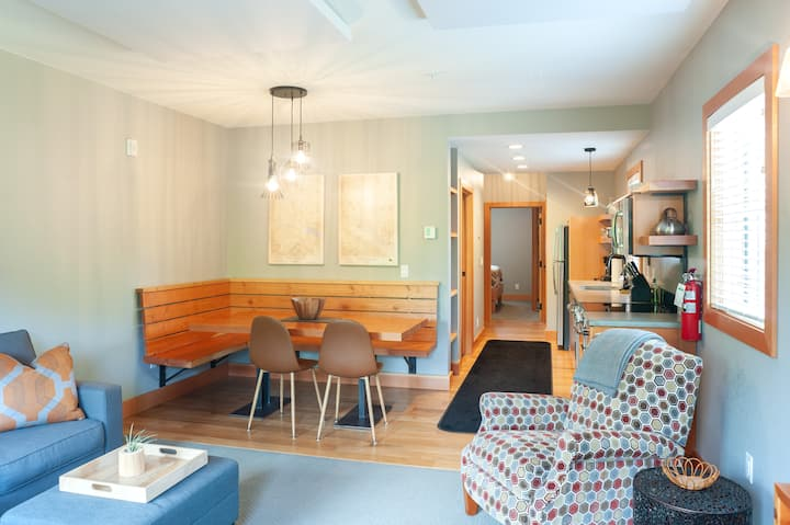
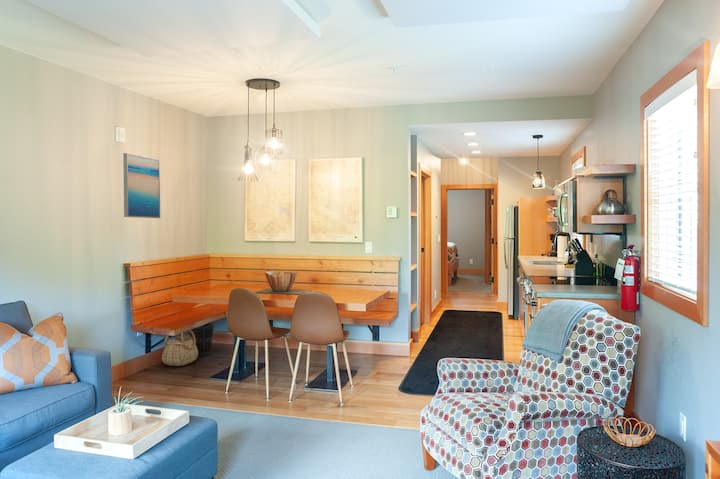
+ wastebasket [188,322,215,357]
+ wall art [122,152,161,219]
+ basket [161,329,199,367]
